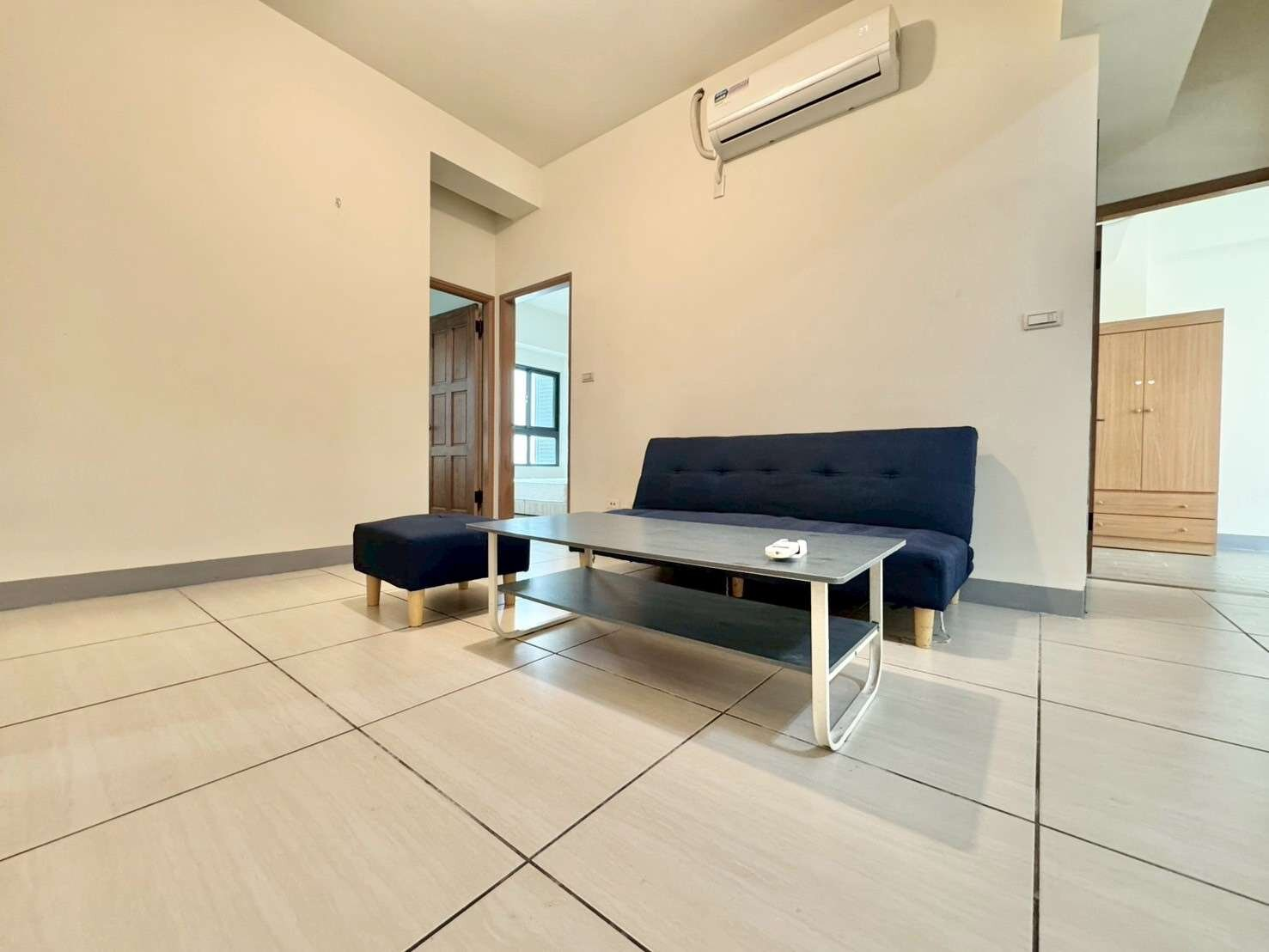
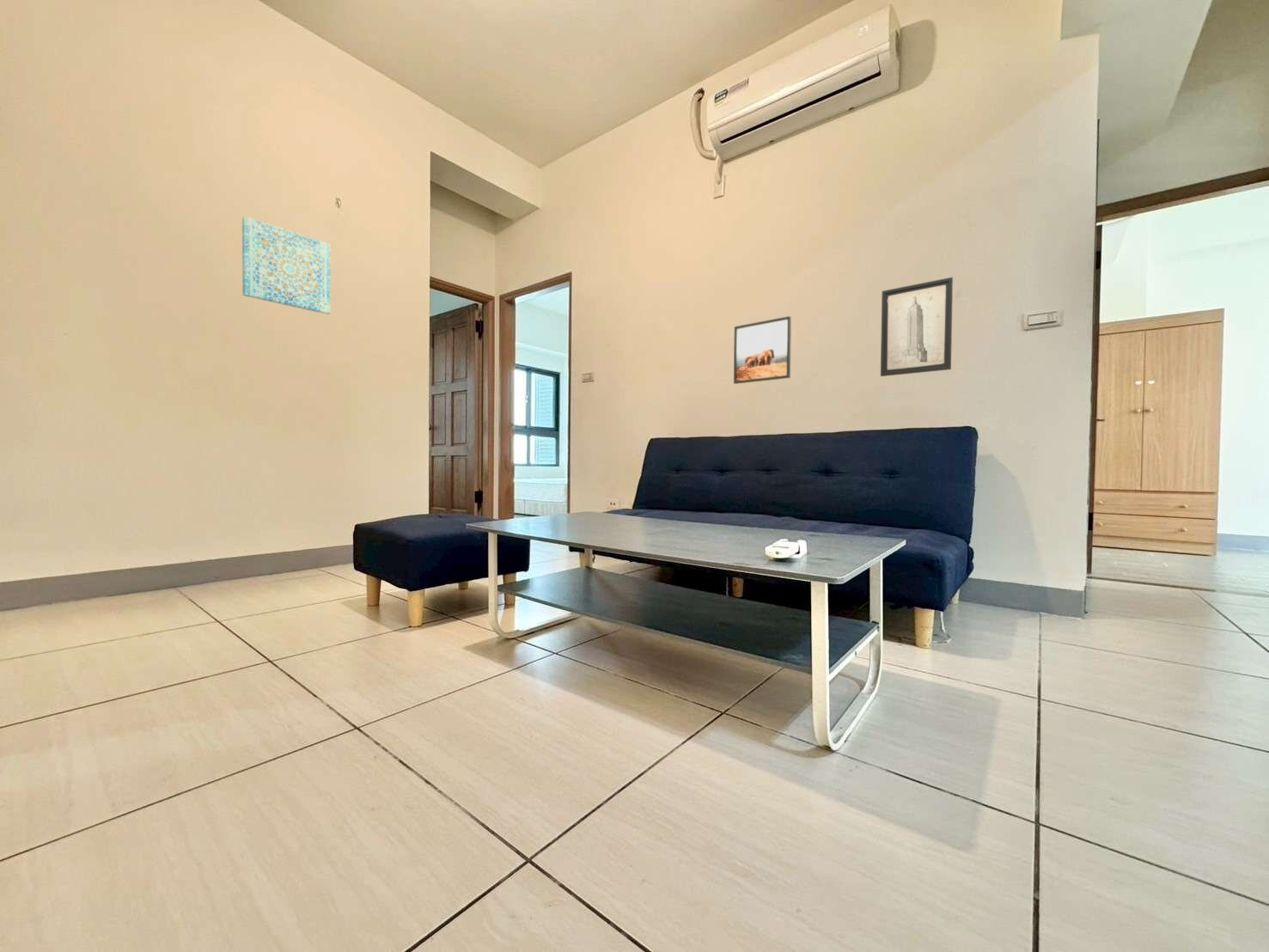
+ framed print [733,315,792,385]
+ wall art [241,216,332,315]
+ wall art [880,277,954,377]
